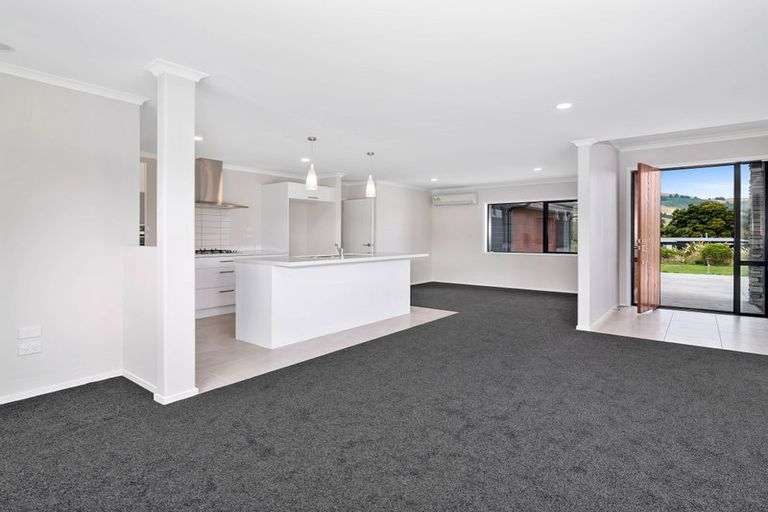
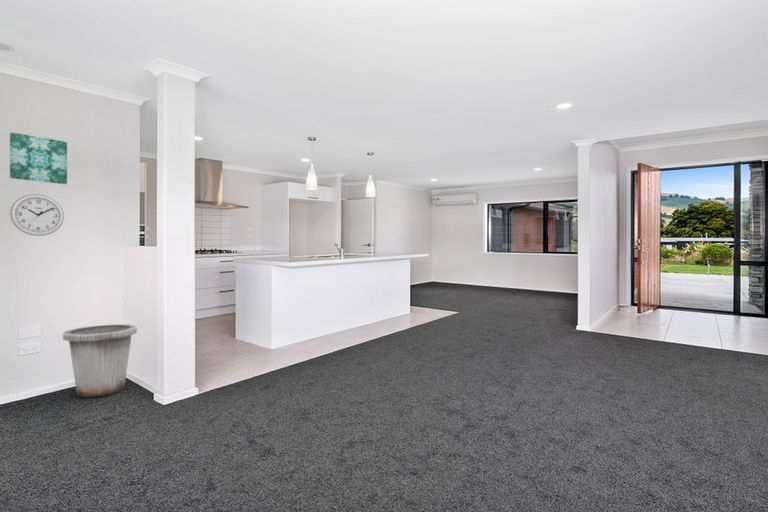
+ trash can [61,323,138,398]
+ wall art [9,131,68,185]
+ wall clock [9,193,65,237]
